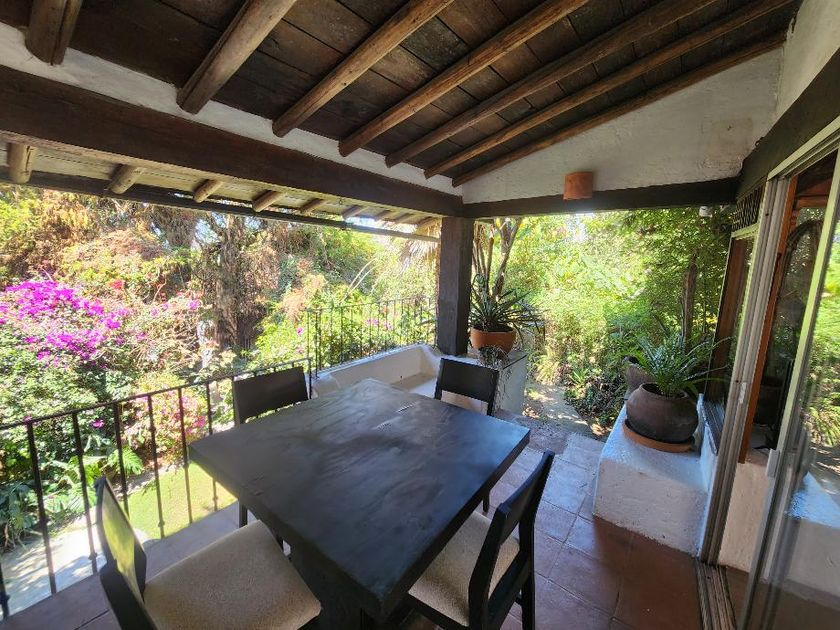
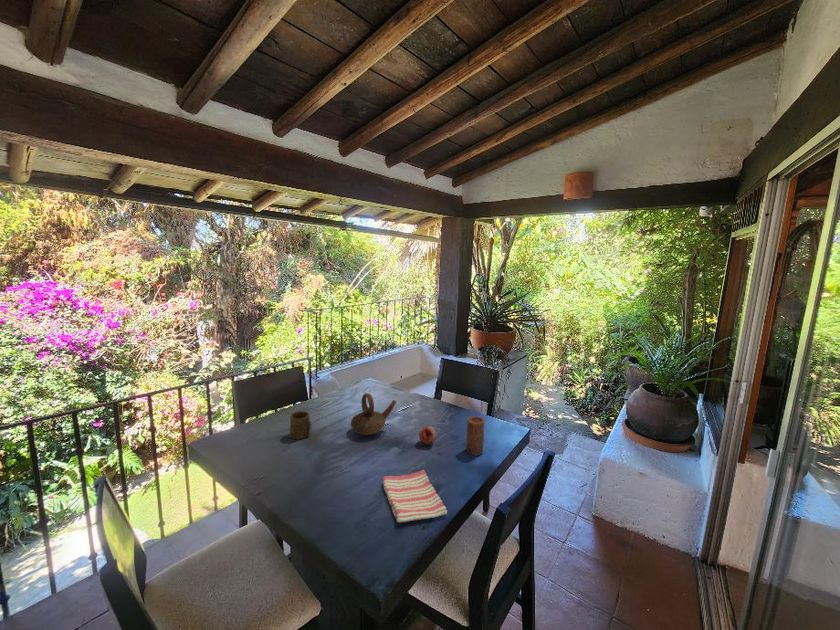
+ candle [465,415,486,457]
+ fruit [418,425,437,445]
+ cup [289,410,312,440]
+ teapot [350,392,397,436]
+ dish towel [381,469,448,524]
